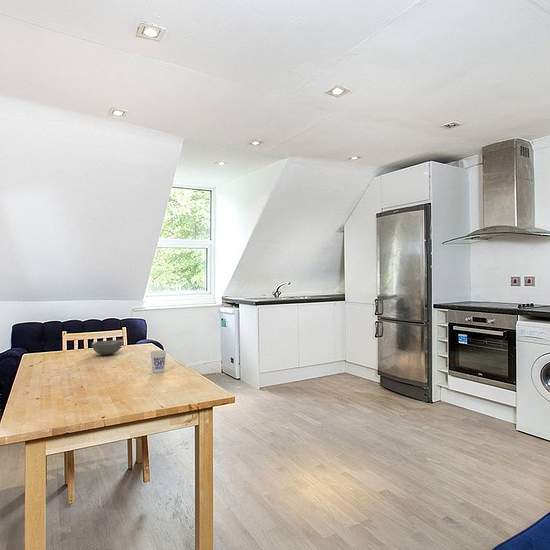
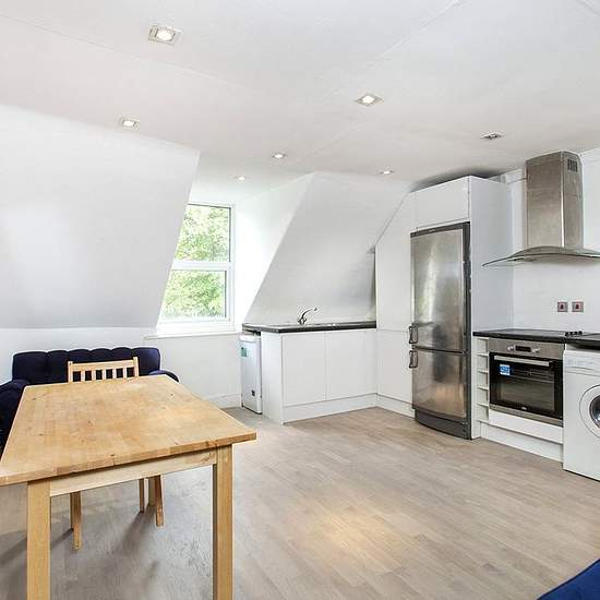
- bowl [90,338,124,356]
- cup [149,349,167,374]
